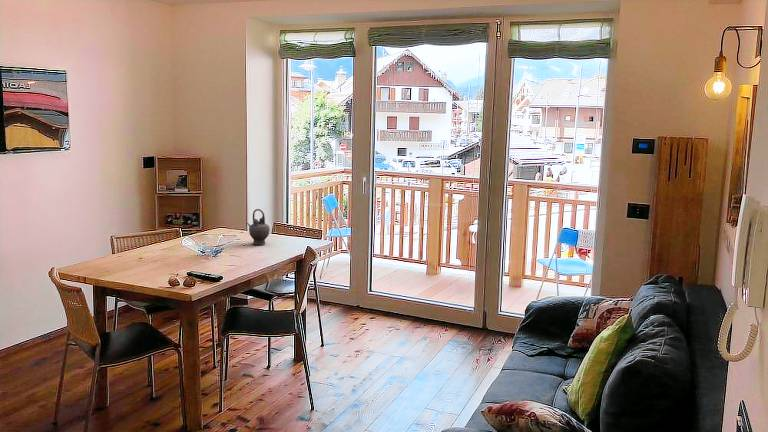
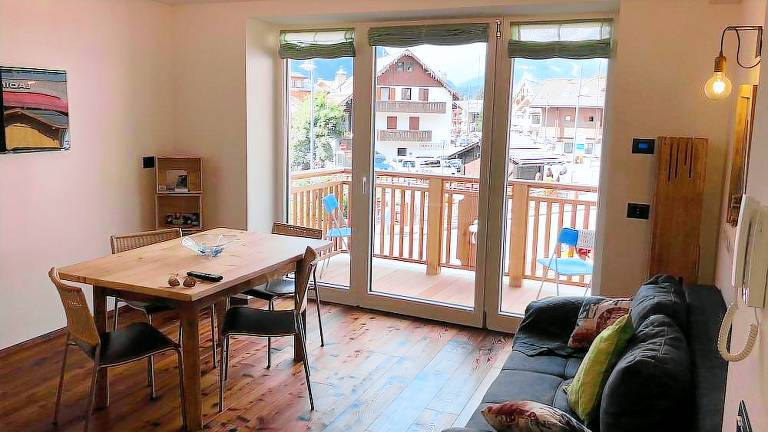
- teapot [246,208,271,246]
